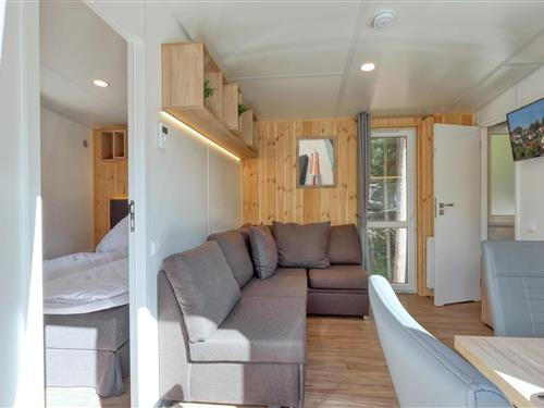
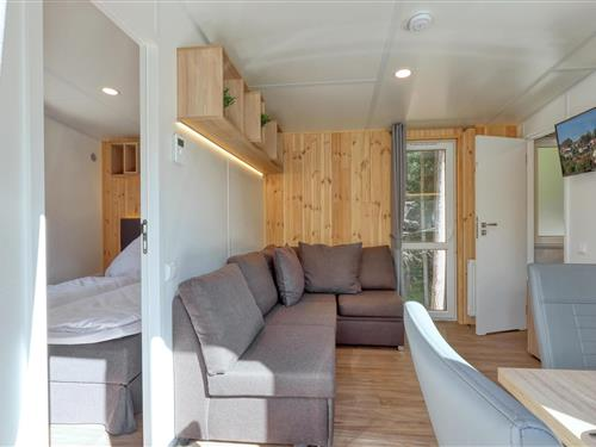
- wall art [295,135,338,189]
